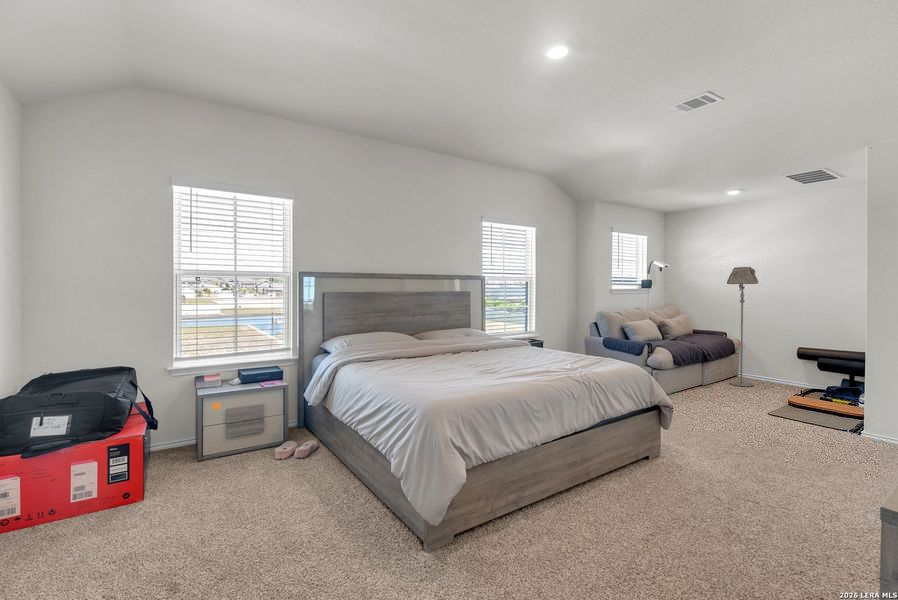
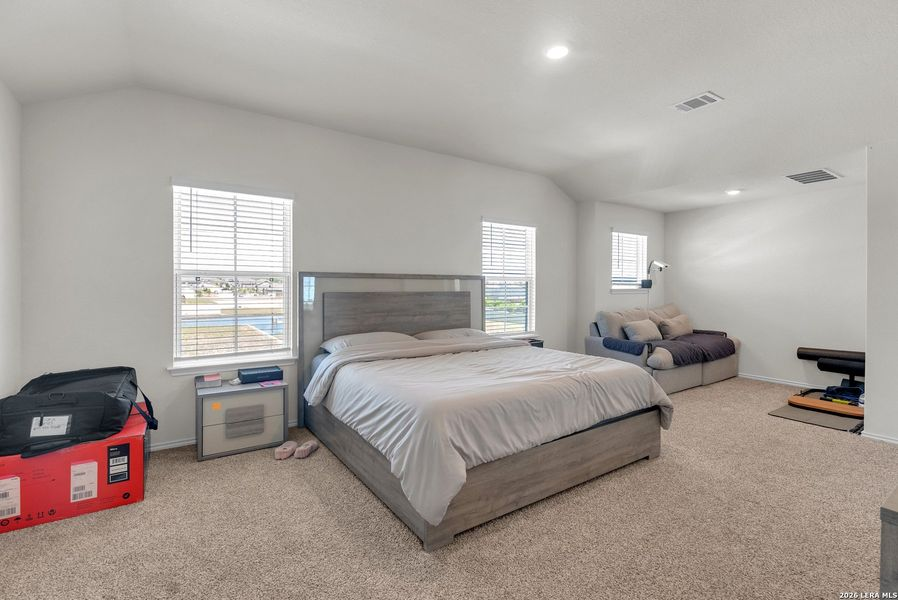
- floor lamp [726,266,760,388]
